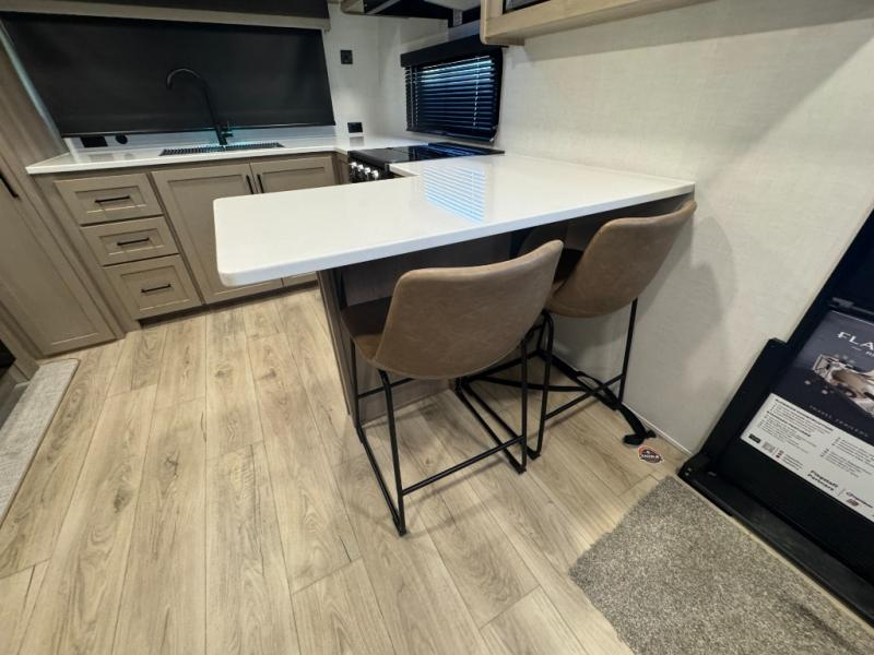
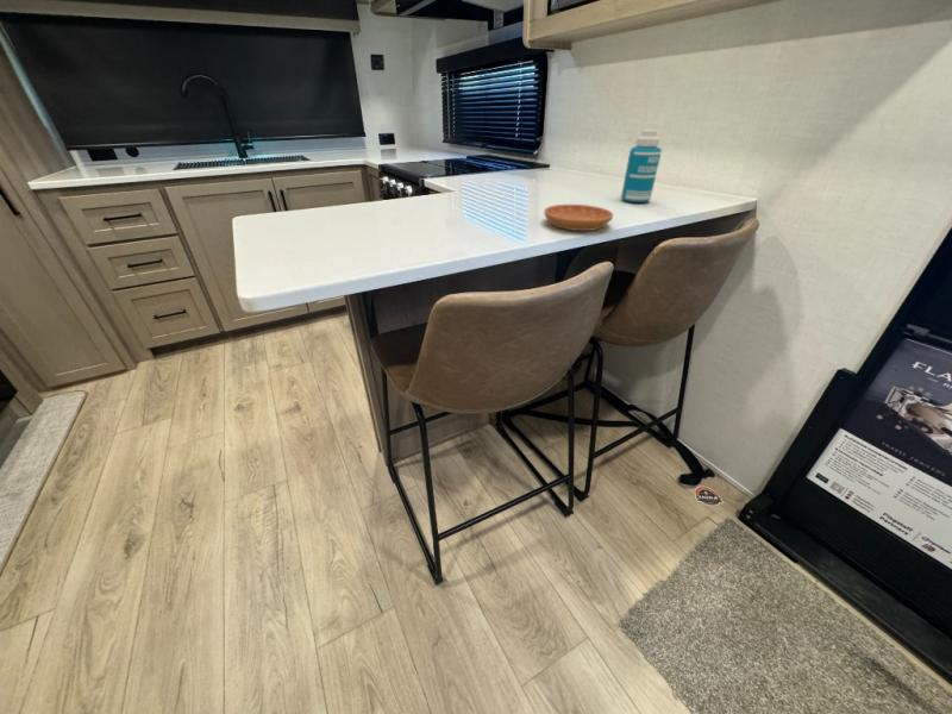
+ bottle [620,129,663,203]
+ saucer [543,203,614,232]
